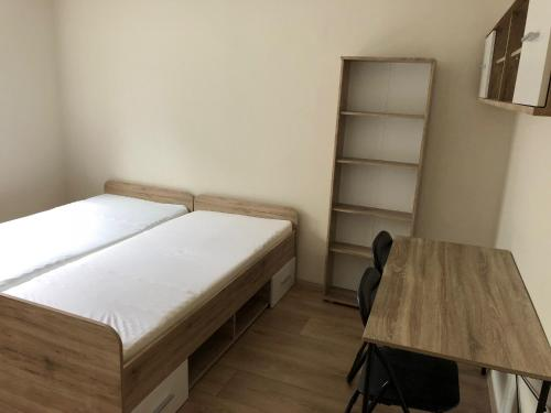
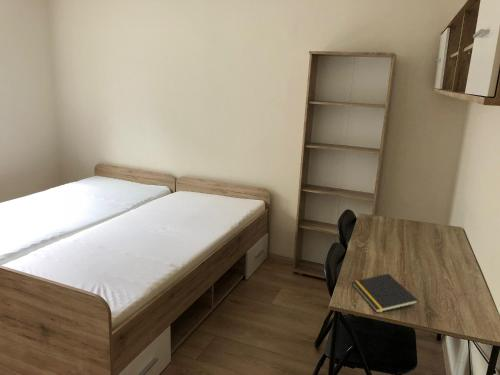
+ notepad [351,273,419,314]
